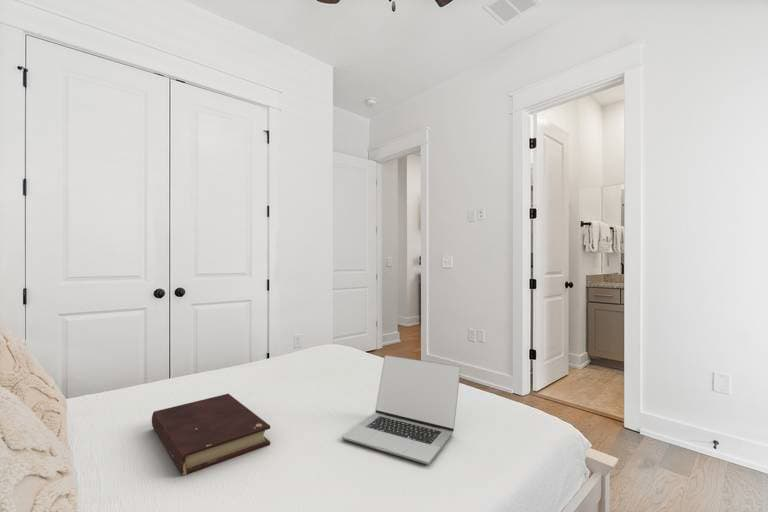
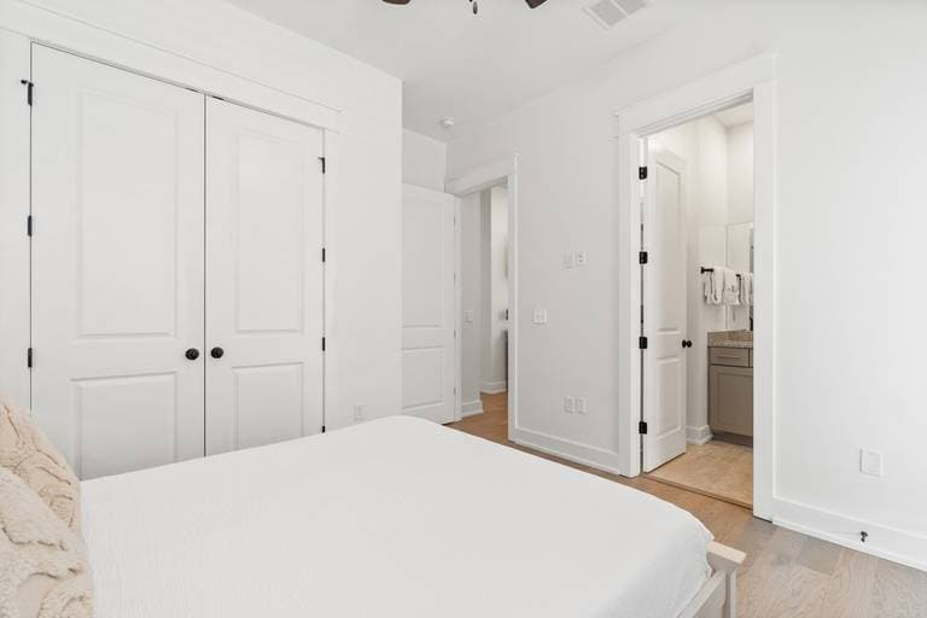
- laptop [341,354,461,466]
- book [151,393,271,477]
